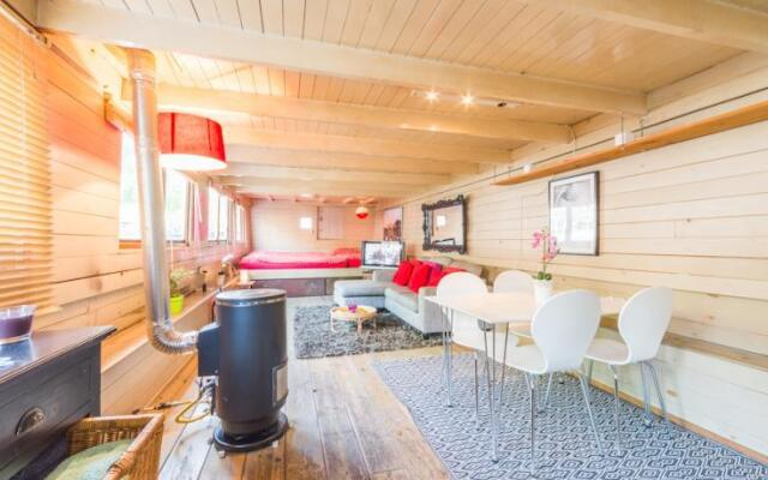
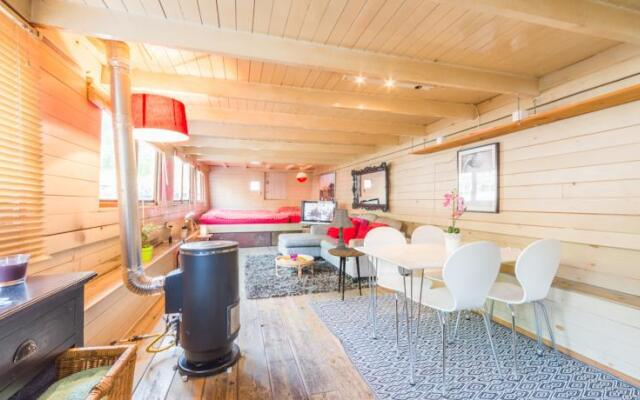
+ table lamp [328,208,355,251]
+ side table [327,246,366,301]
